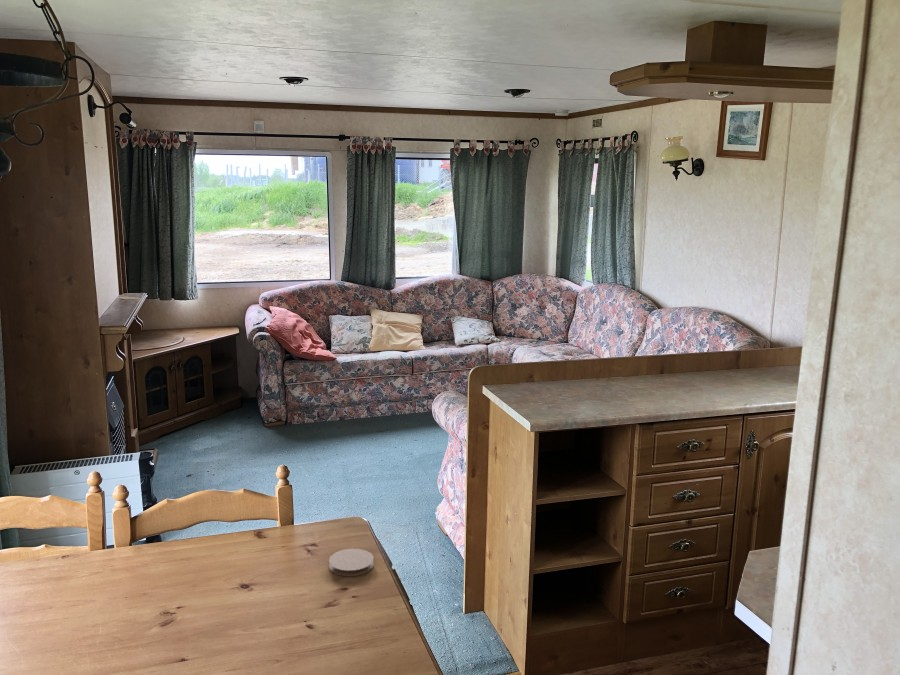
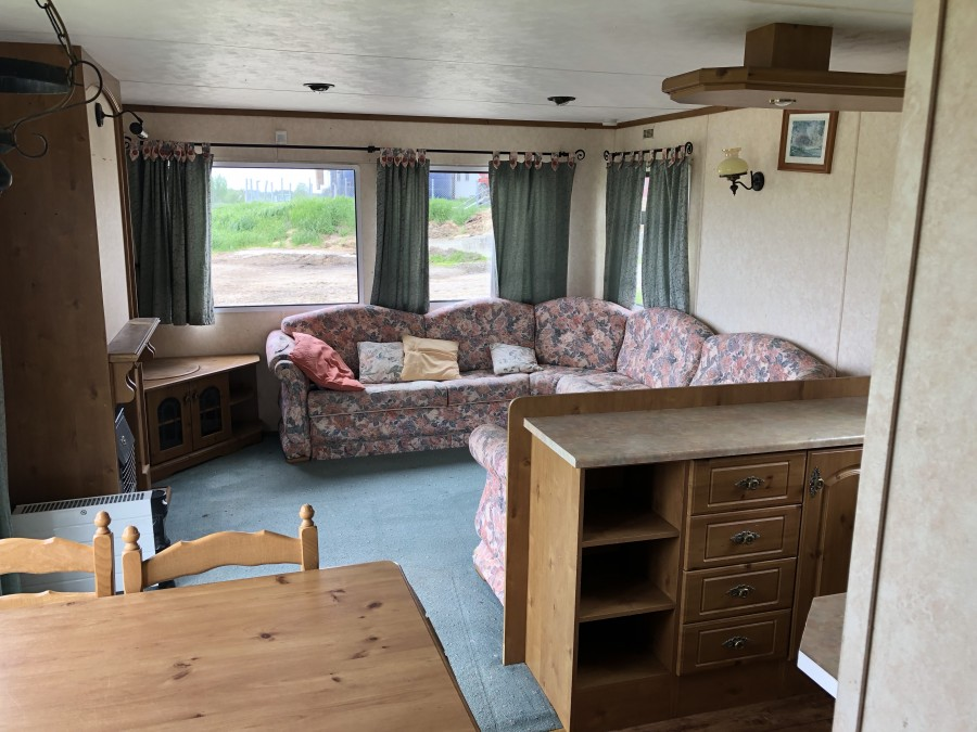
- coaster [328,548,375,577]
